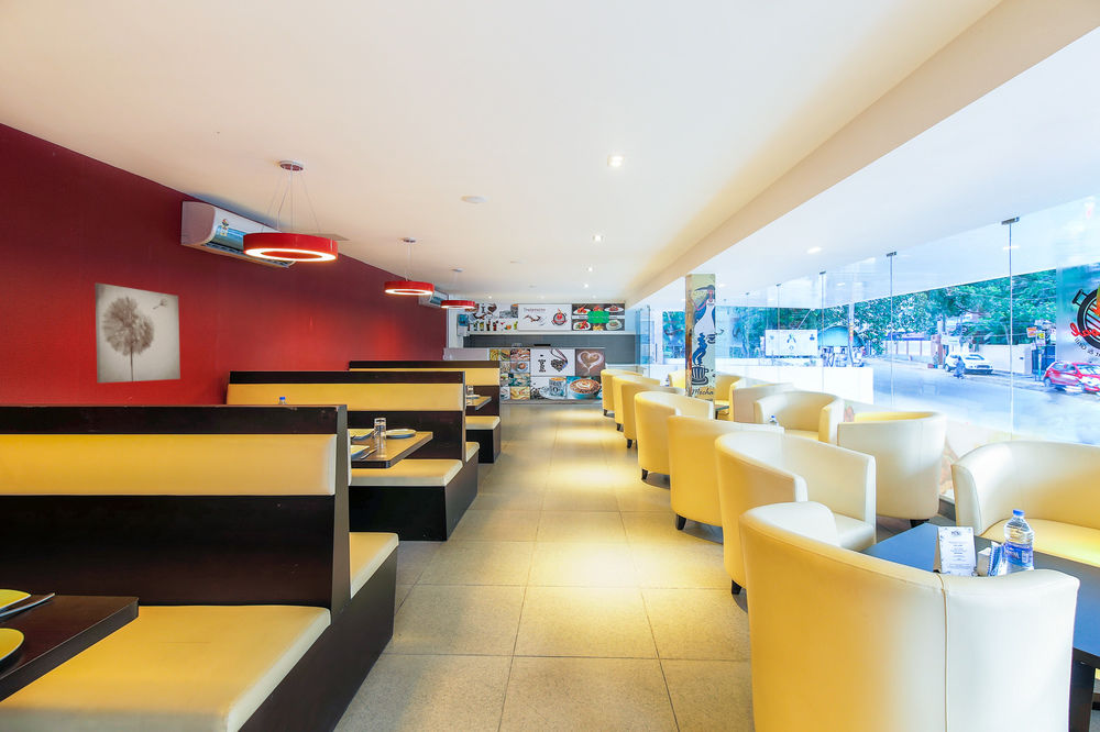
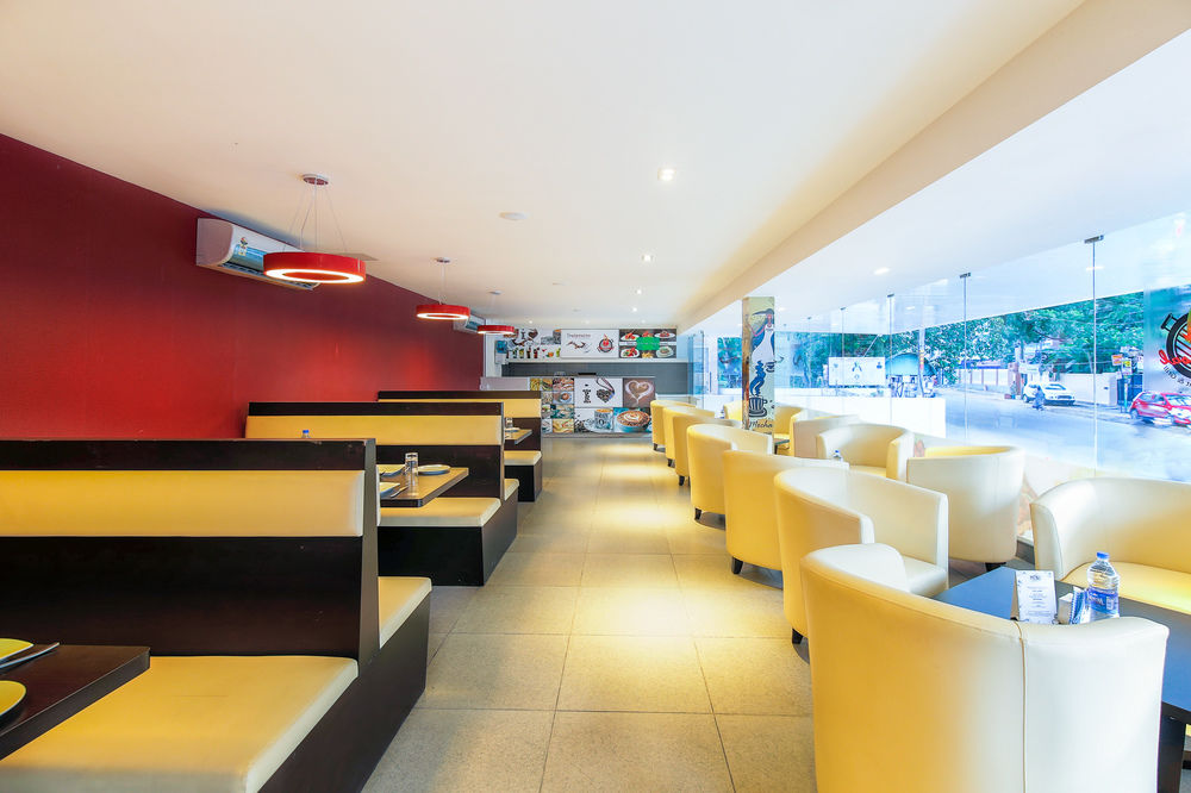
- wall art [95,282,182,384]
